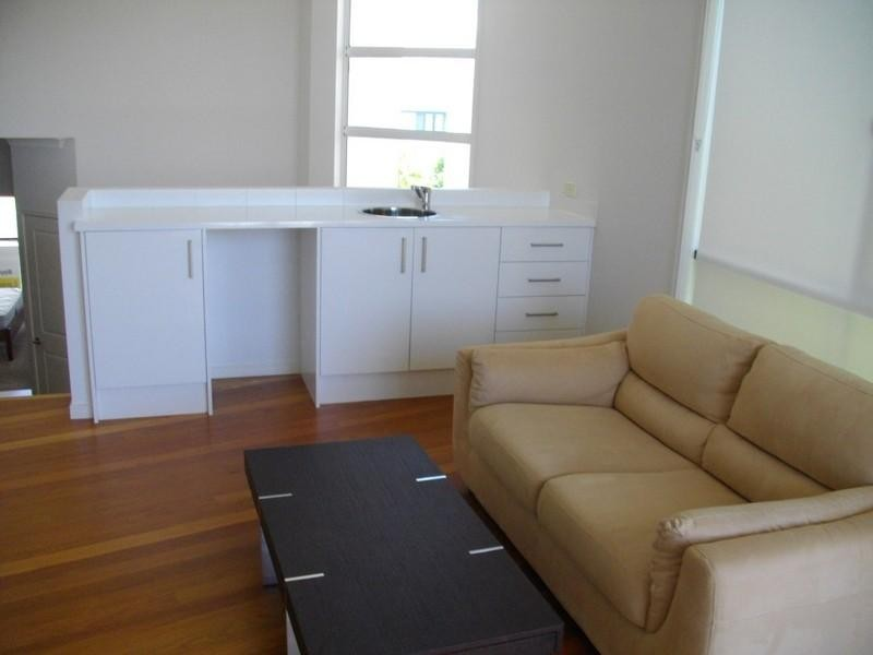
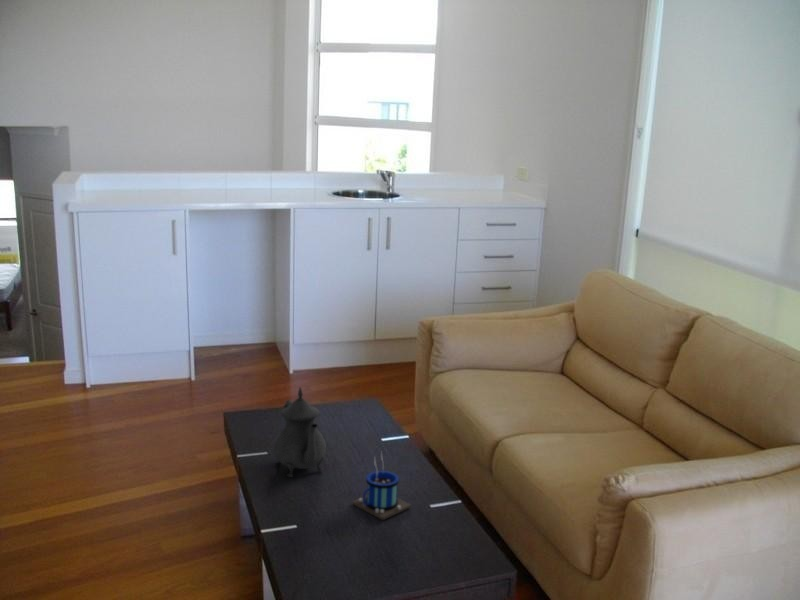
+ mug [351,446,412,521]
+ teapot [272,386,327,478]
